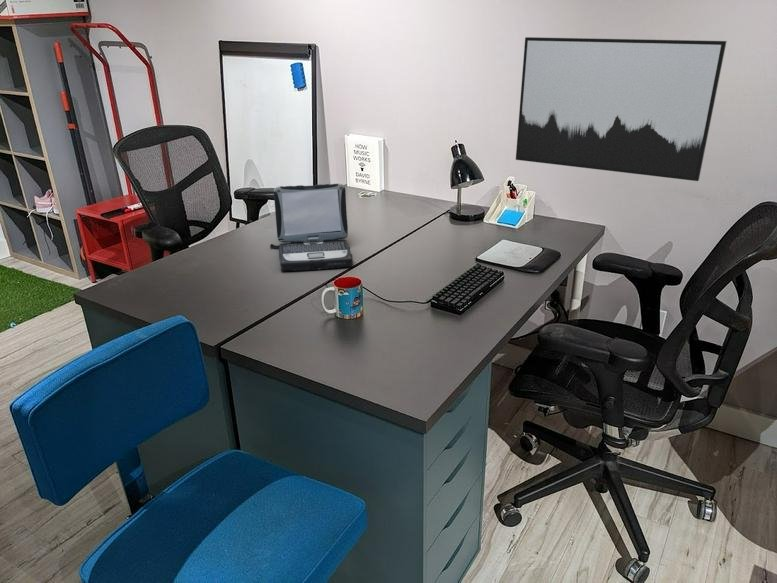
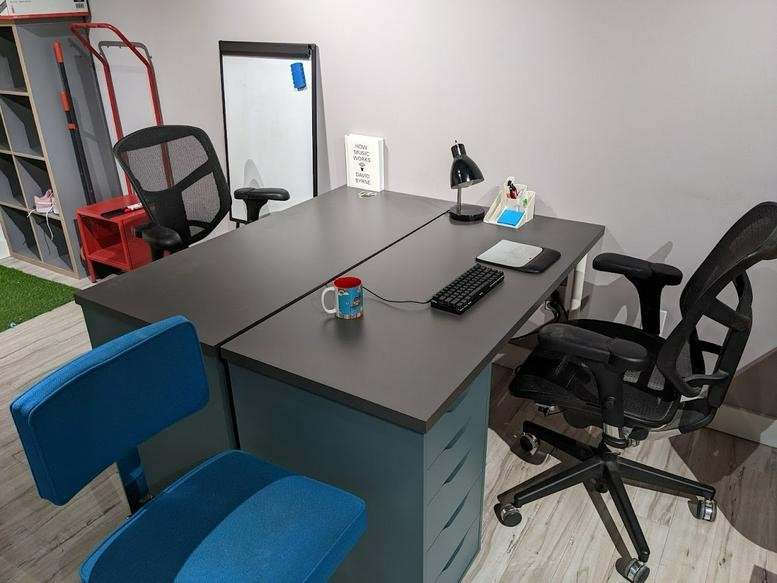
- wall art [515,36,728,182]
- laptop [269,183,354,272]
